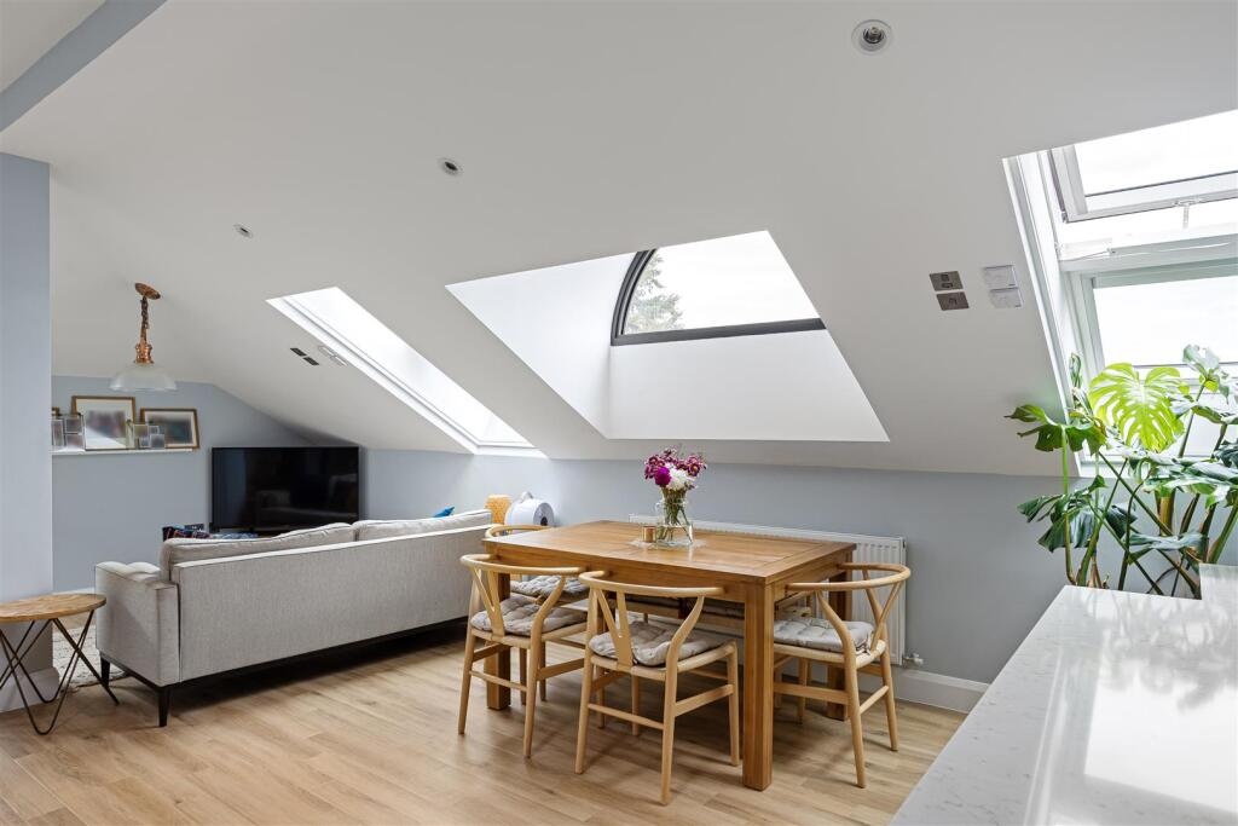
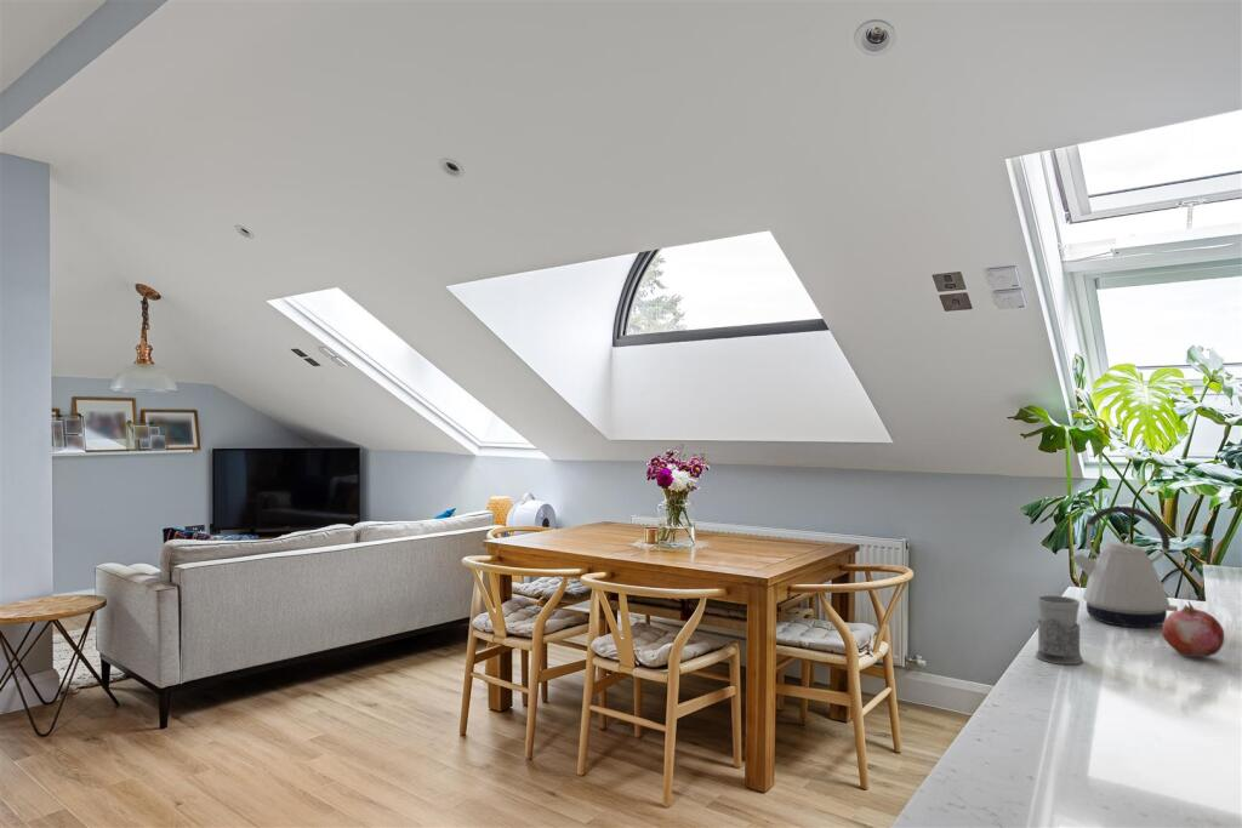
+ mug [1035,594,1084,666]
+ kettle [1070,506,1179,628]
+ fruit [1161,599,1225,657]
